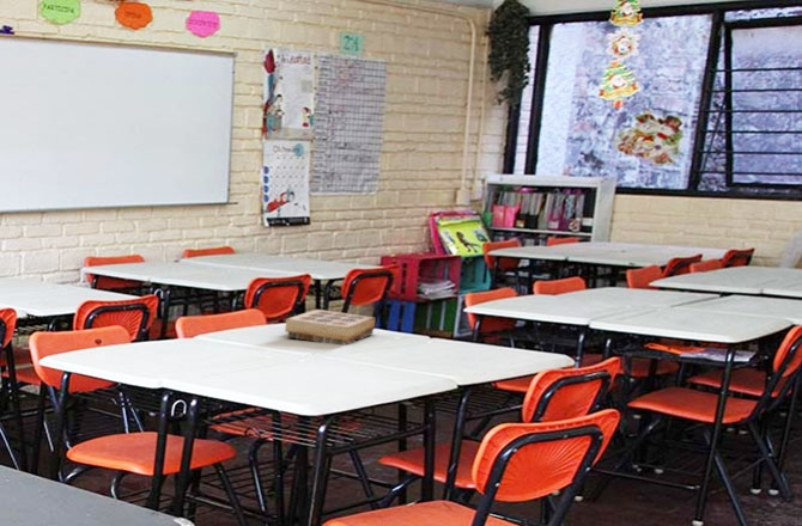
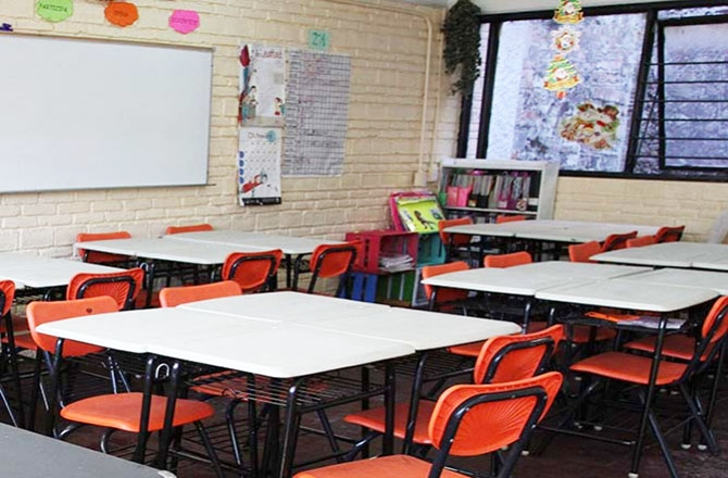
- book [284,308,376,347]
